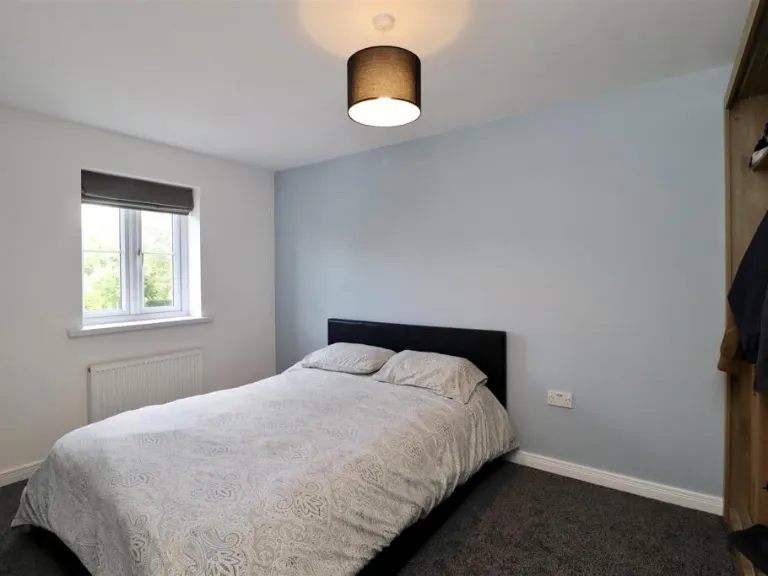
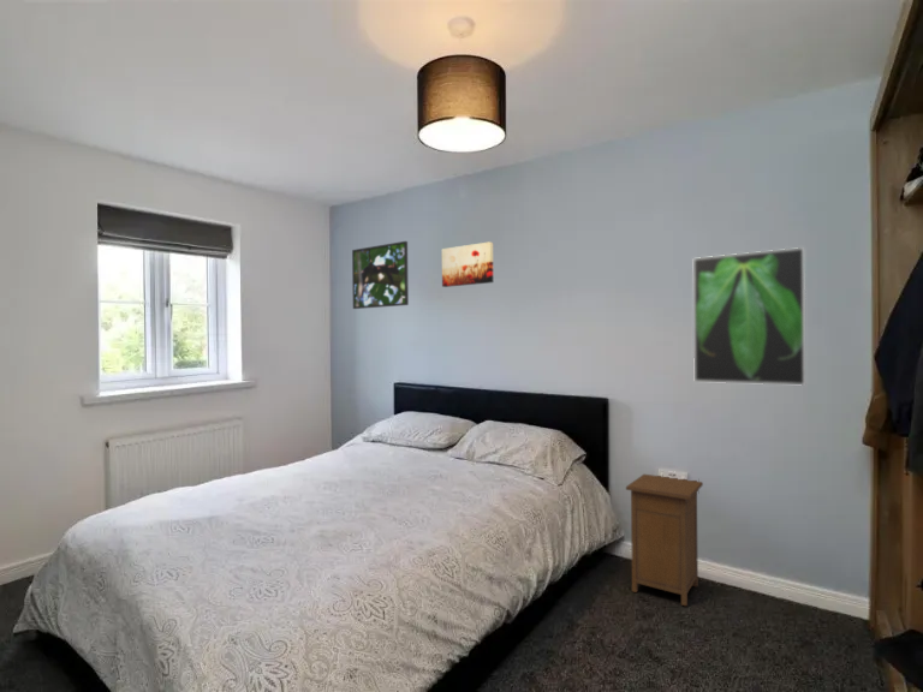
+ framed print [692,246,806,387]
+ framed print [351,240,410,310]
+ nightstand [625,473,704,607]
+ wall art [441,240,494,288]
